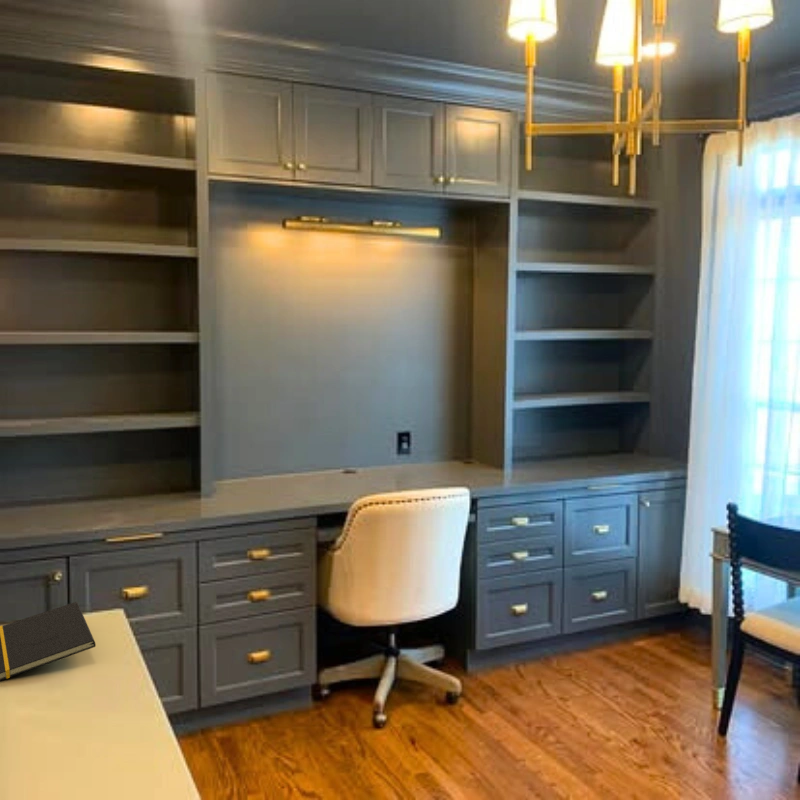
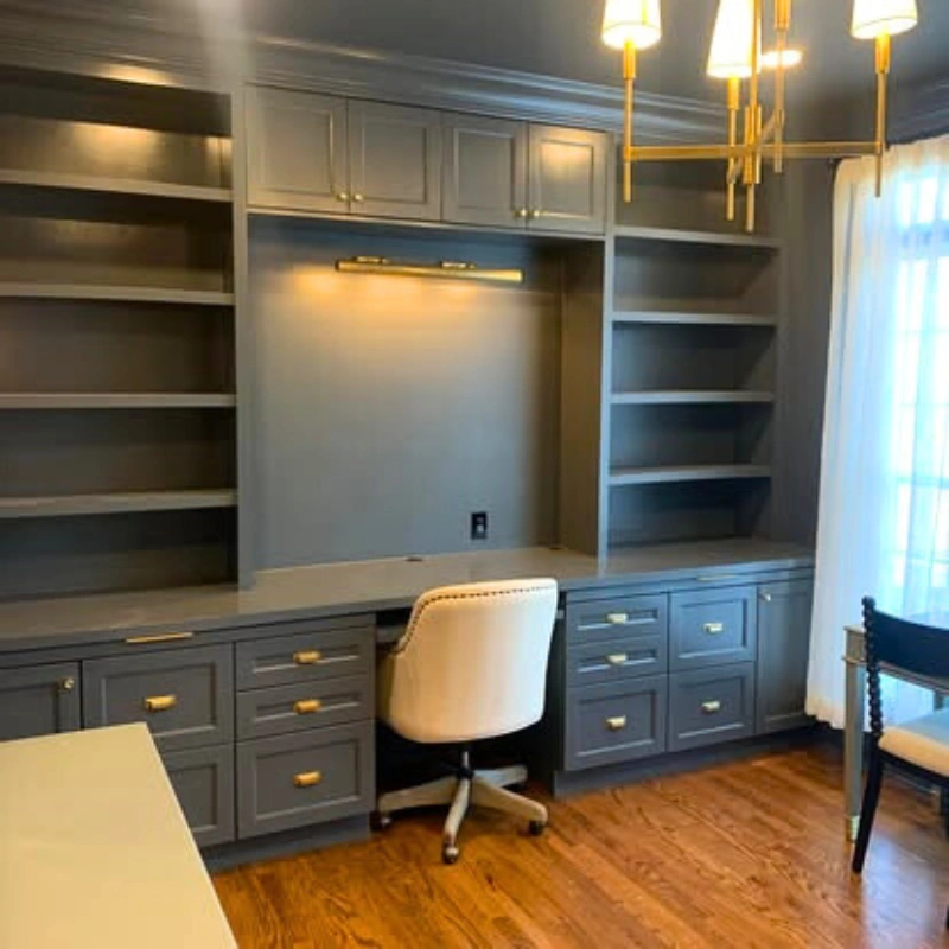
- notepad [0,601,97,681]
